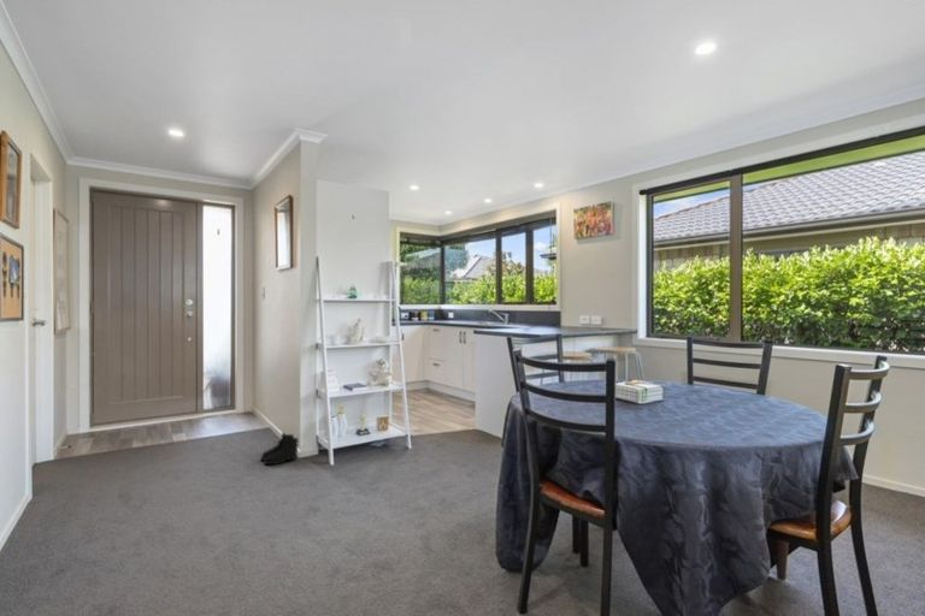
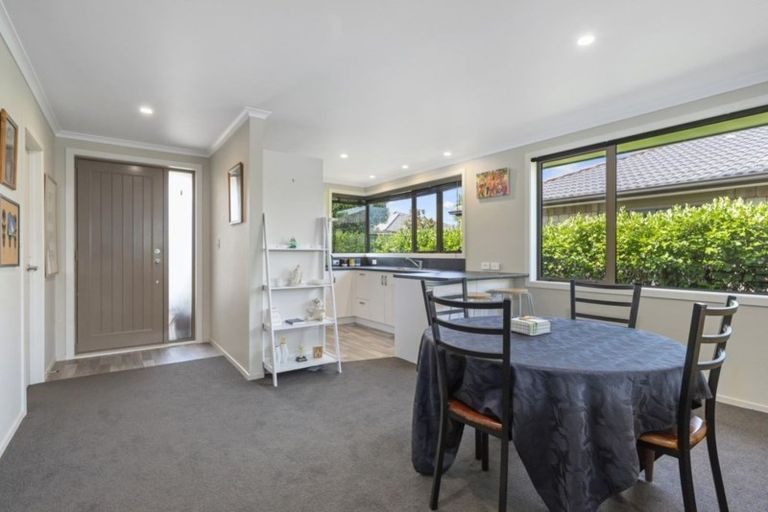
- boots [259,431,300,467]
